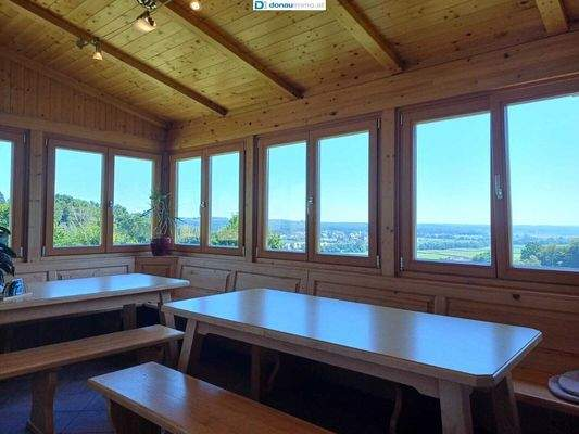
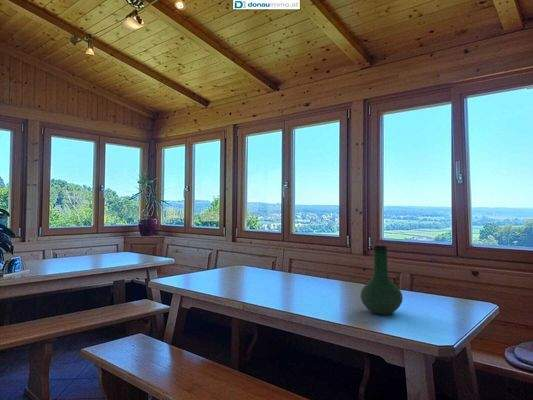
+ vase [359,245,404,316]
